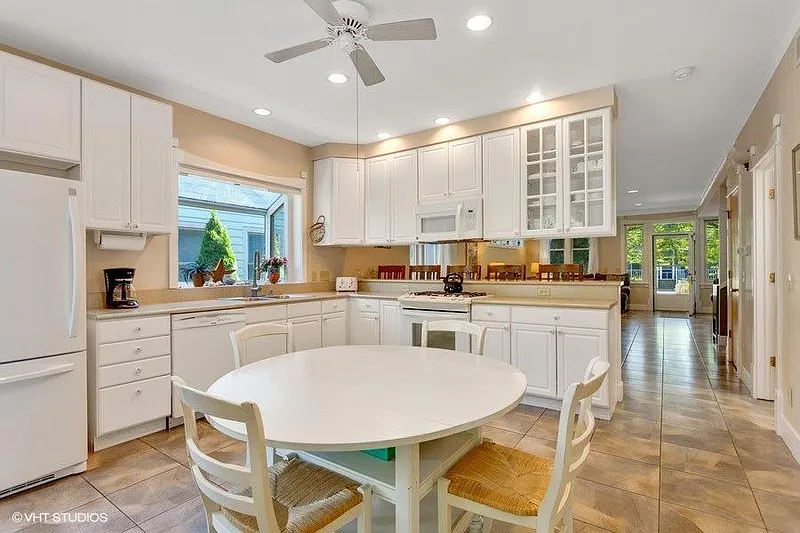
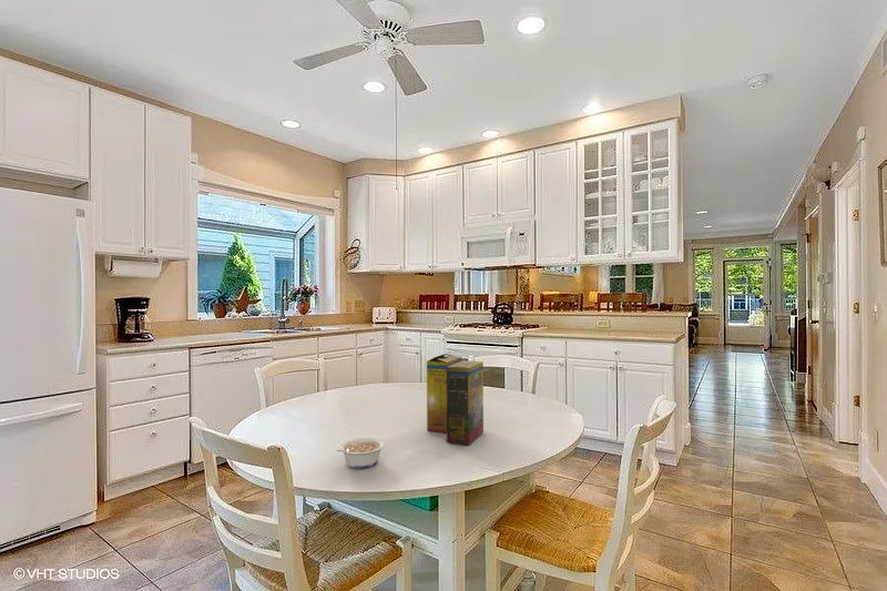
+ cereal box [426,351,485,446]
+ legume [336,437,386,469]
